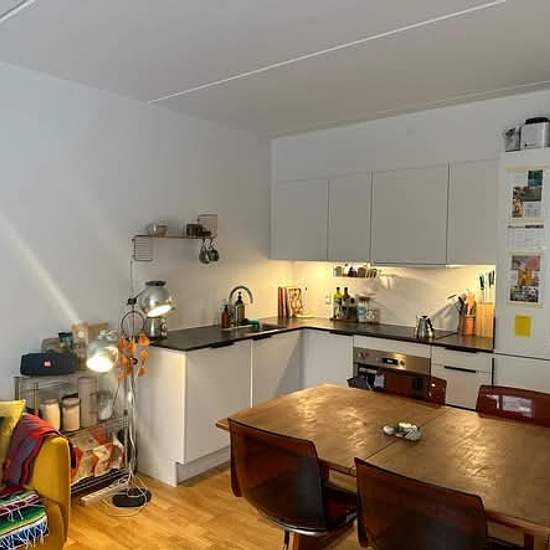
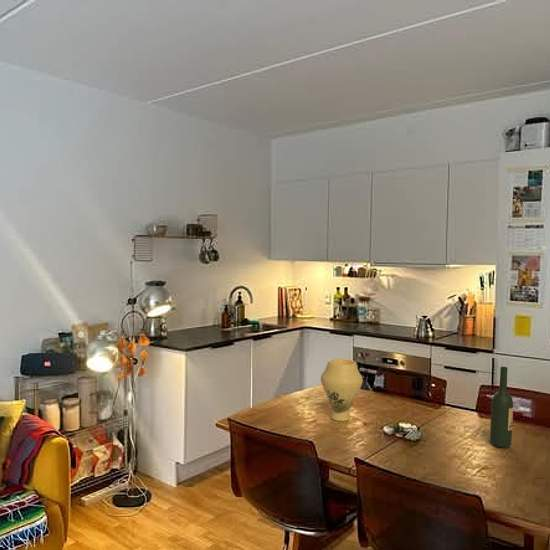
+ wine bottle [489,366,514,449]
+ vase [320,358,364,422]
